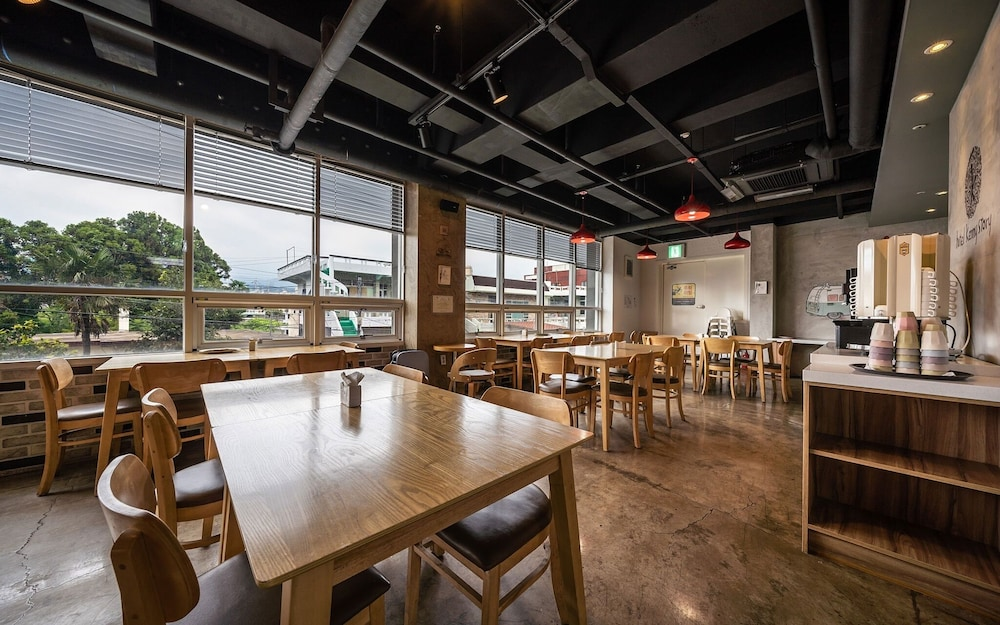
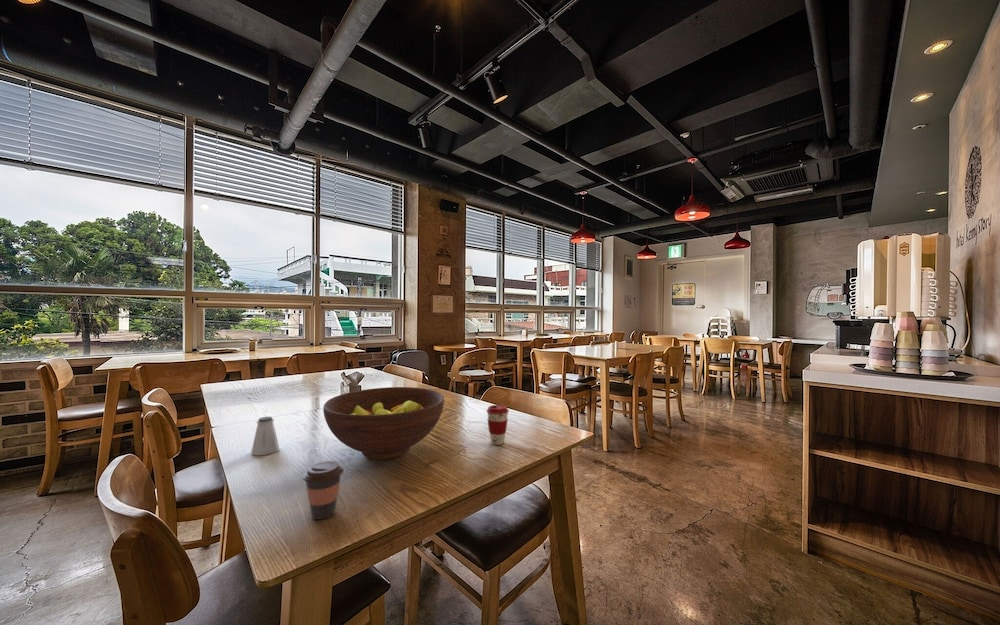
+ saltshaker [250,416,280,456]
+ coffee cup [302,460,344,520]
+ fruit bowl [322,386,445,460]
+ coffee cup [486,404,510,446]
